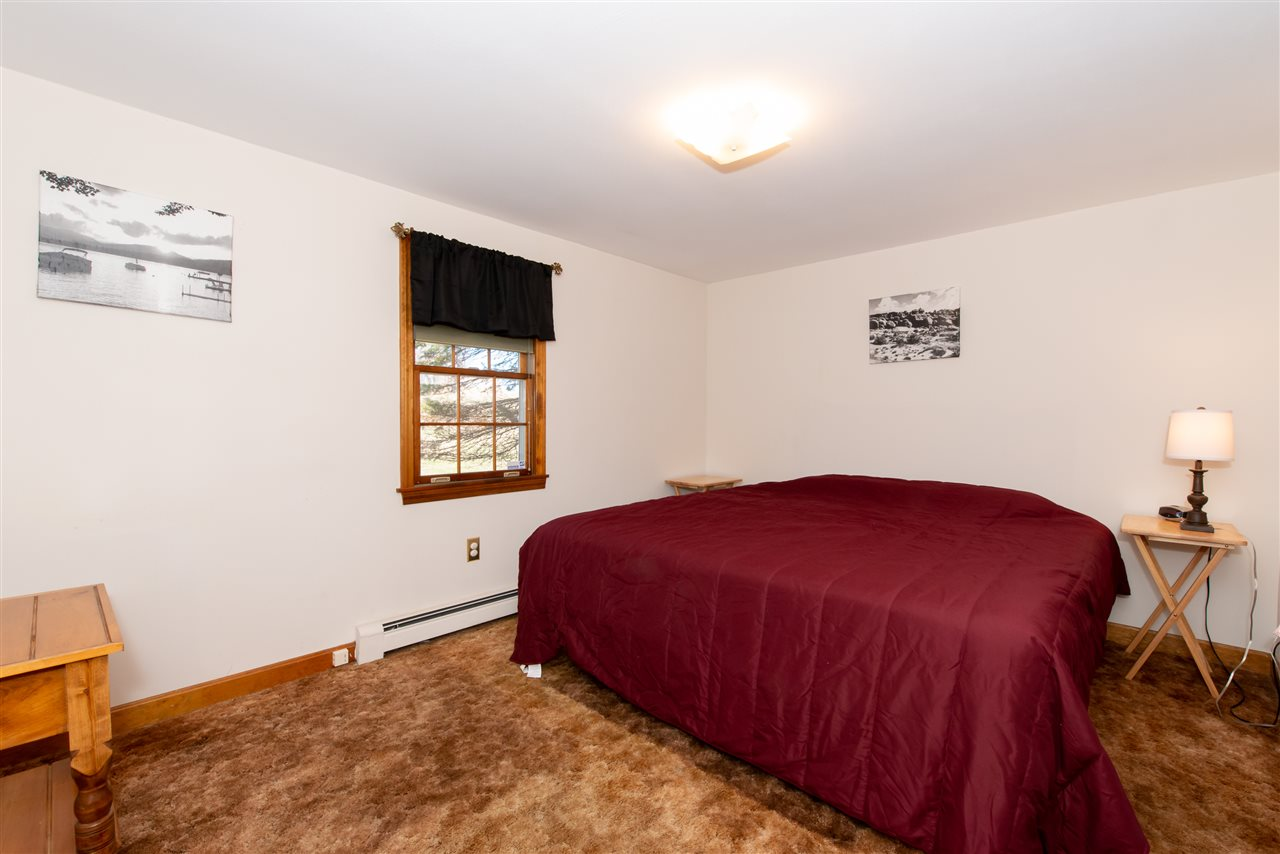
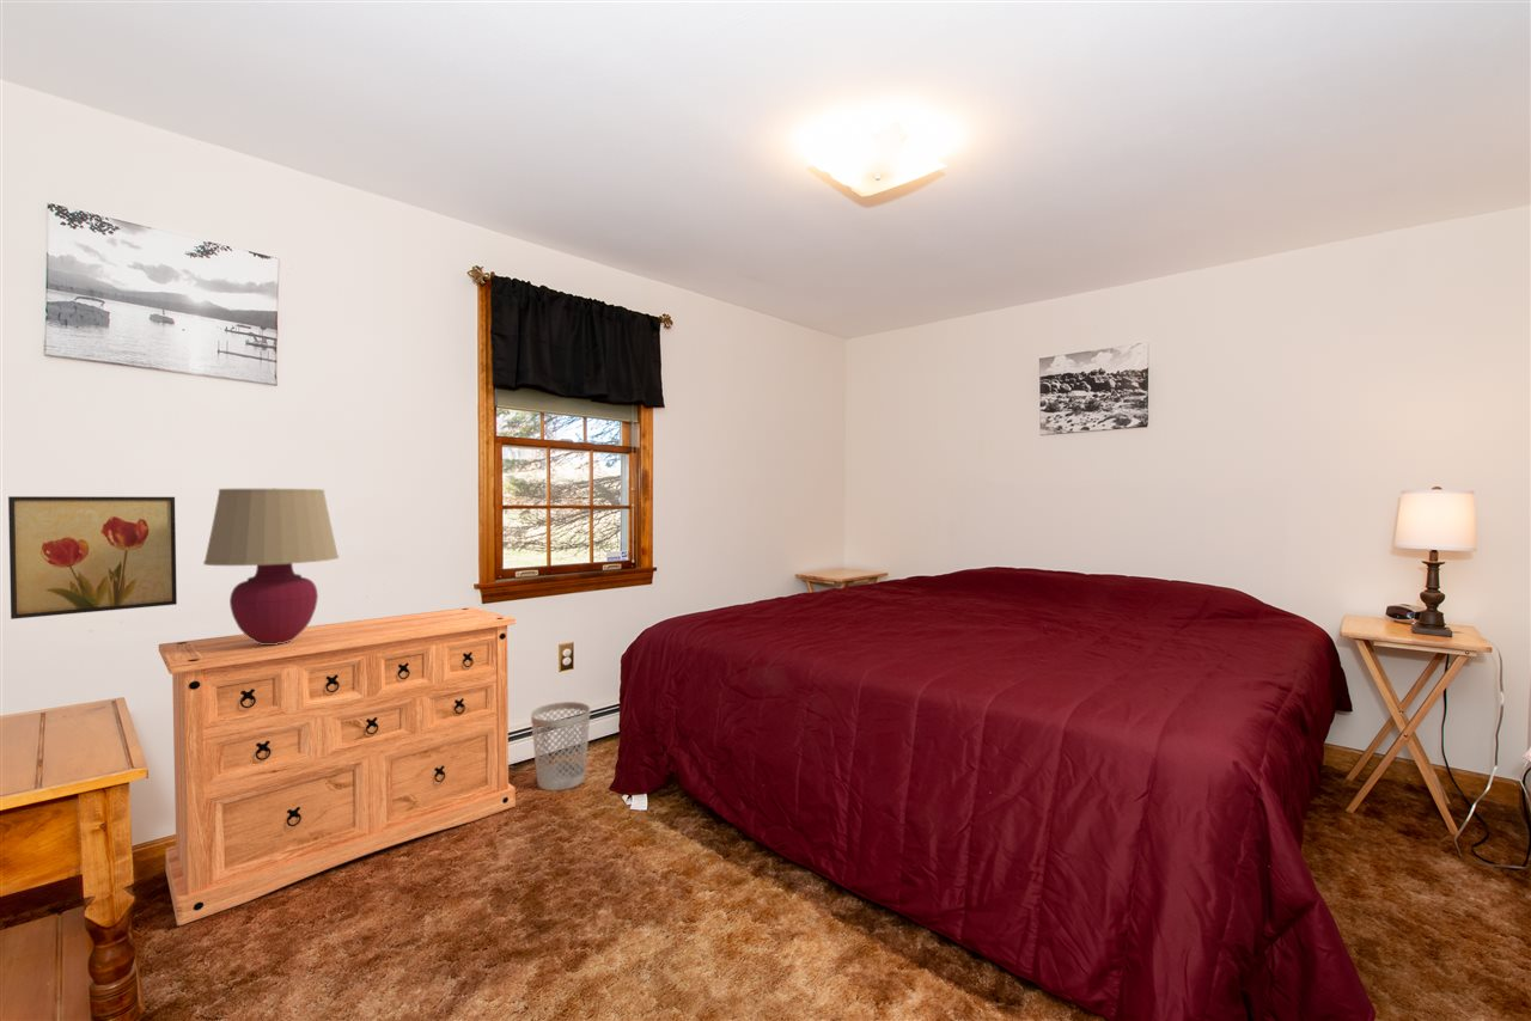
+ table lamp [202,487,340,644]
+ dresser [158,606,517,927]
+ wall art [7,495,178,620]
+ wastebasket [530,701,592,791]
